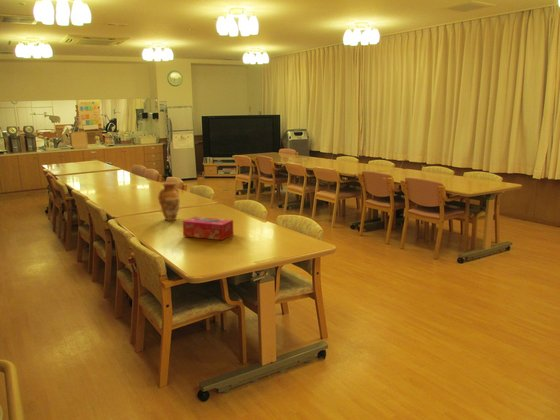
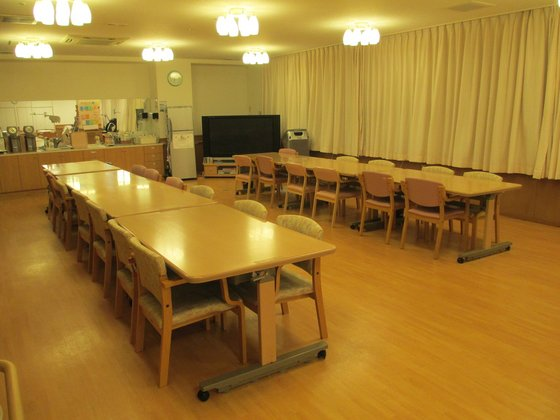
- vase [157,181,180,221]
- tissue box [182,216,234,241]
